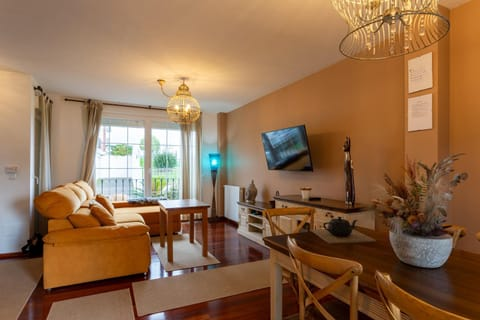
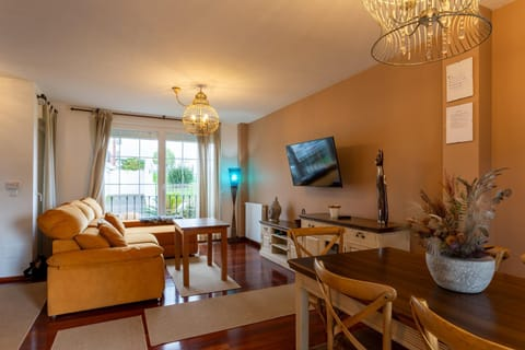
- teapot [310,216,377,245]
